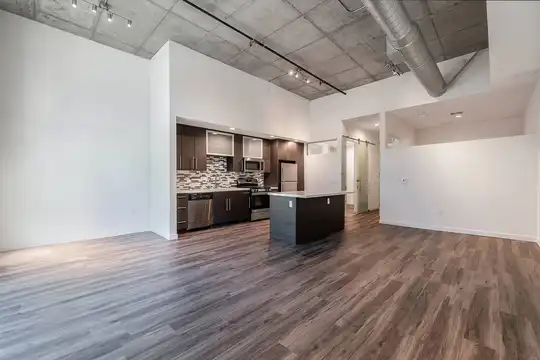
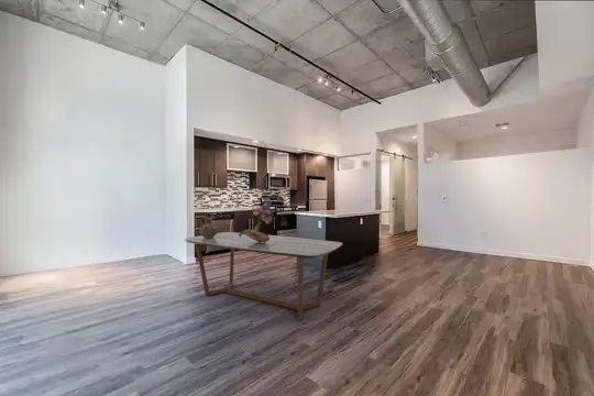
+ dining table [184,231,343,322]
+ bouquet [239,200,277,242]
+ ceramic jug [198,216,219,239]
